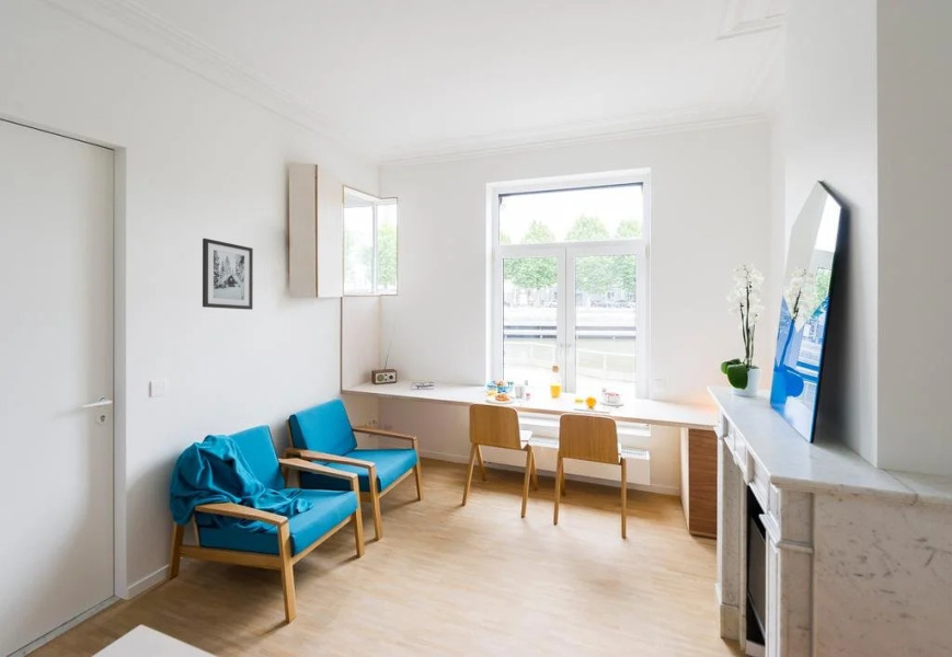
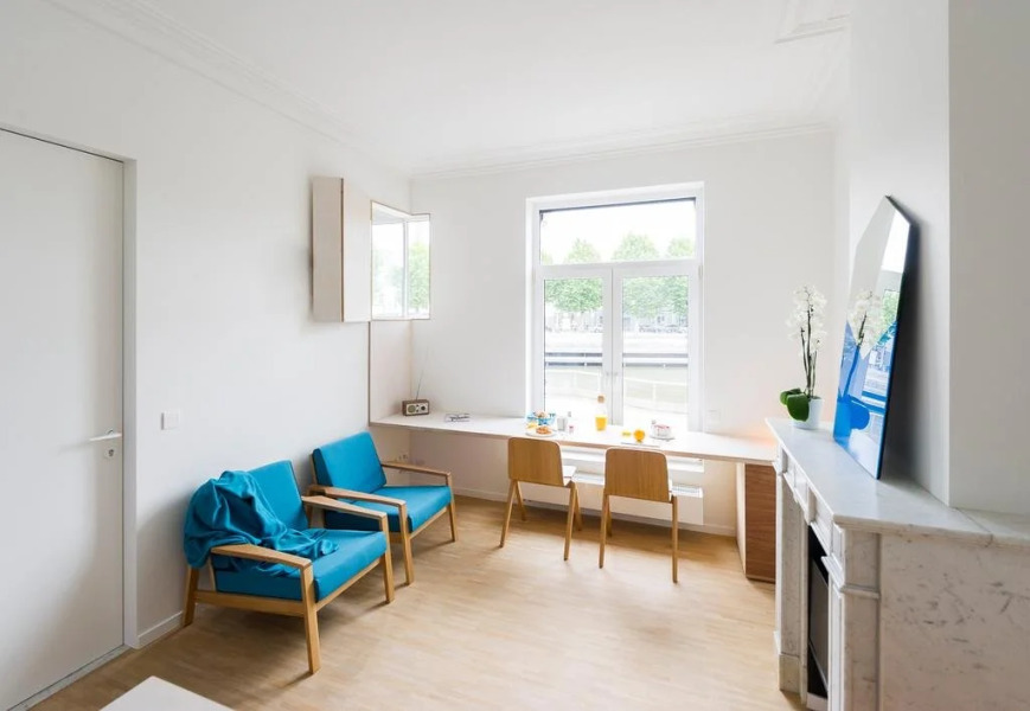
- wall art [202,238,254,311]
